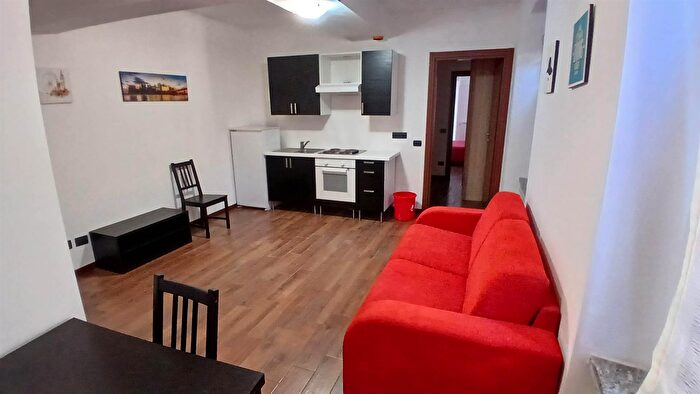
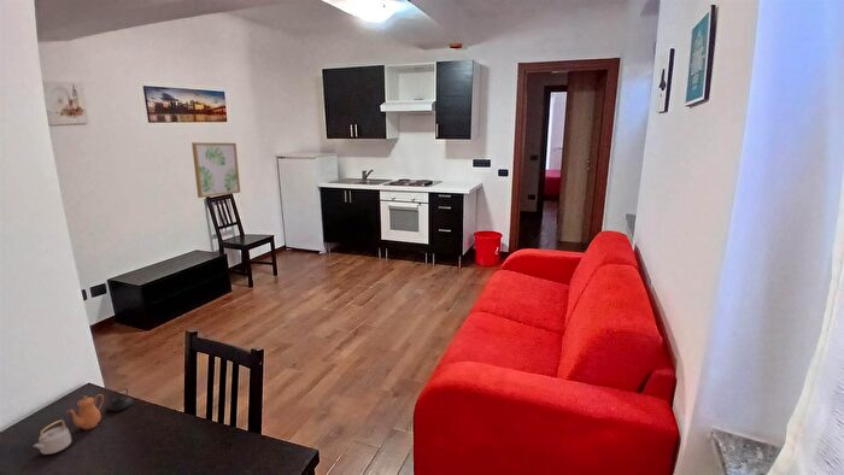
+ teapot [33,387,135,456]
+ wall art [191,141,241,199]
